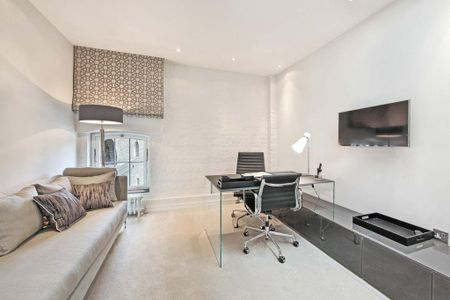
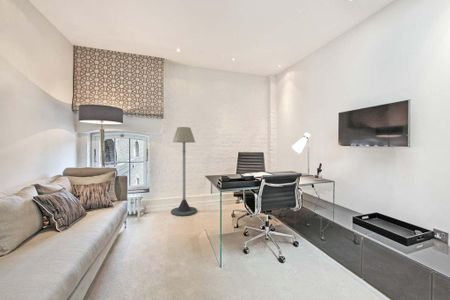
+ floor lamp [170,126,198,217]
